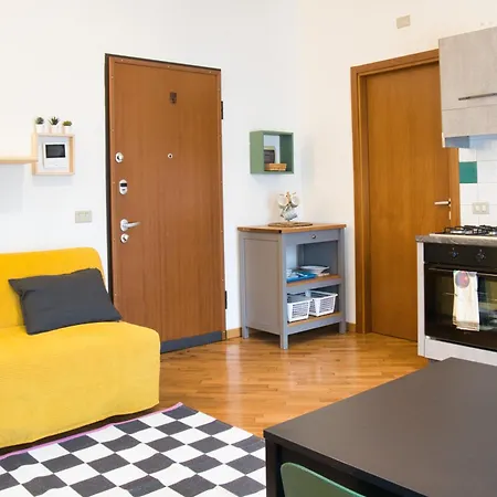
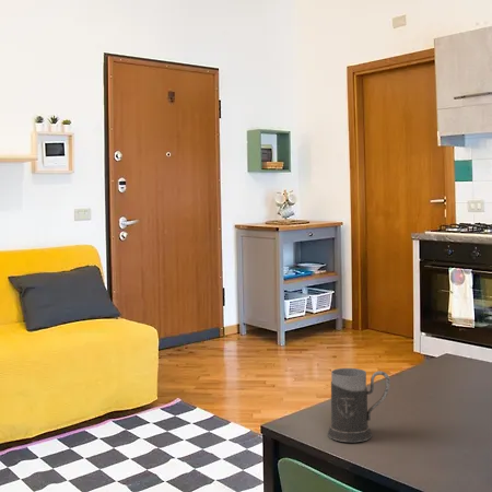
+ mug [327,367,391,443]
